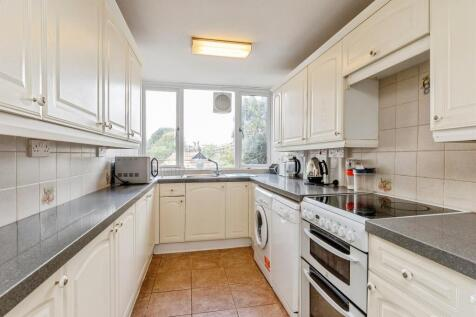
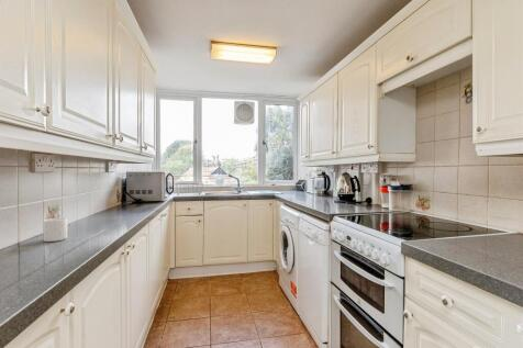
+ mug [42,216,68,243]
